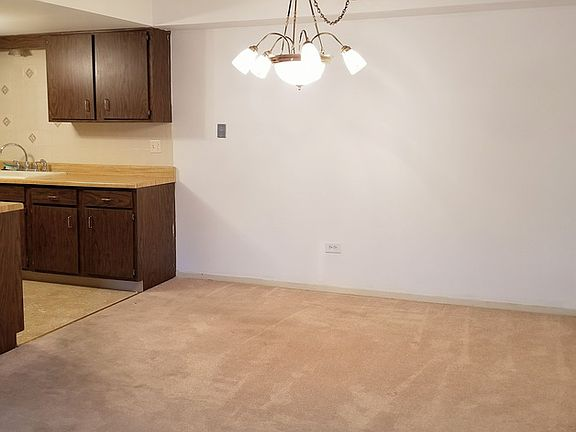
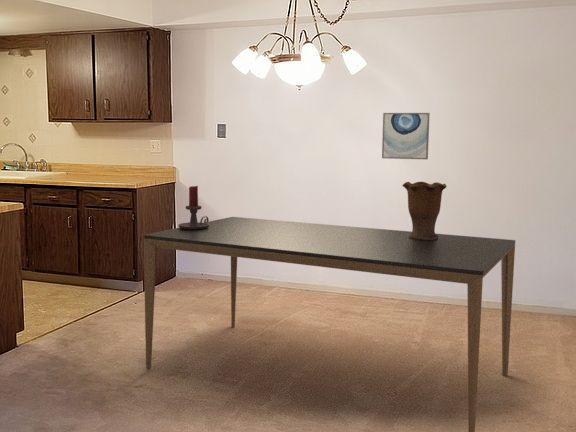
+ wall art [381,112,431,160]
+ vase [401,181,448,240]
+ candle holder [177,185,210,230]
+ dining table [143,216,516,432]
